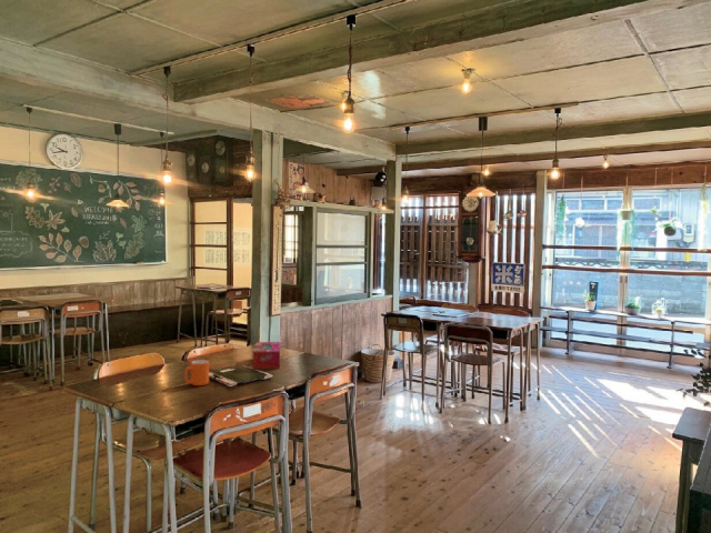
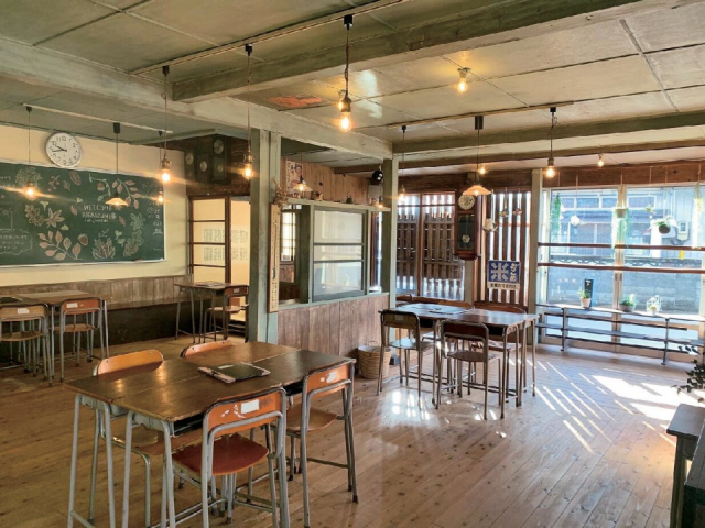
- mug [183,359,210,386]
- tissue box [252,341,281,370]
